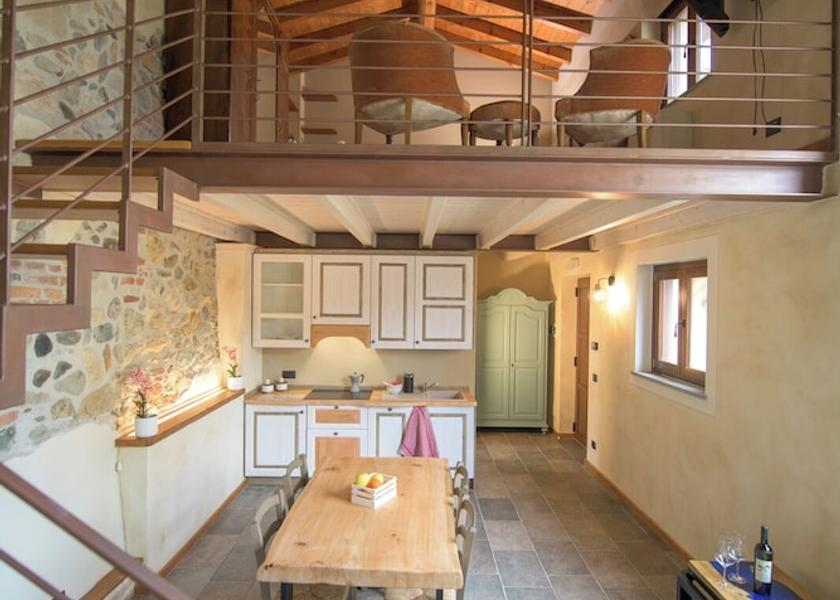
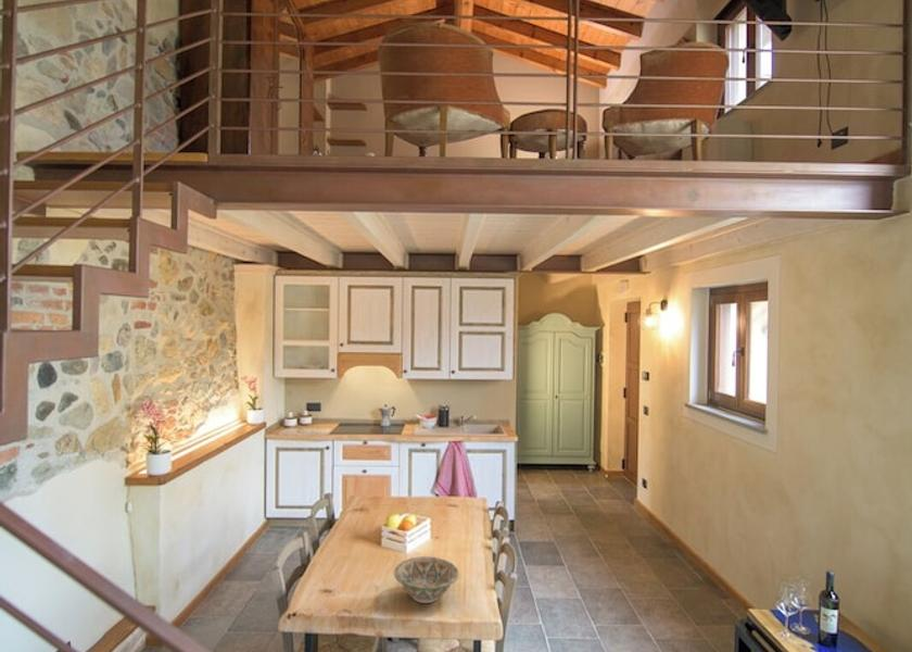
+ decorative bowl [393,555,460,604]
